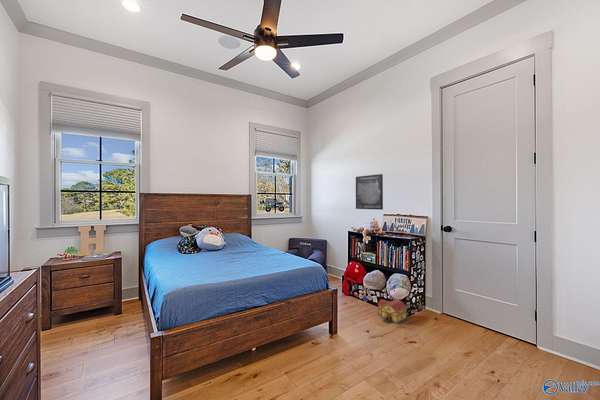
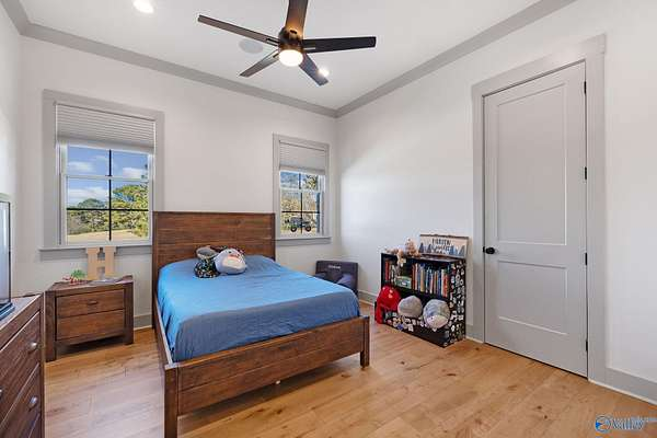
- toy house [377,299,408,325]
- wall art [355,173,384,211]
